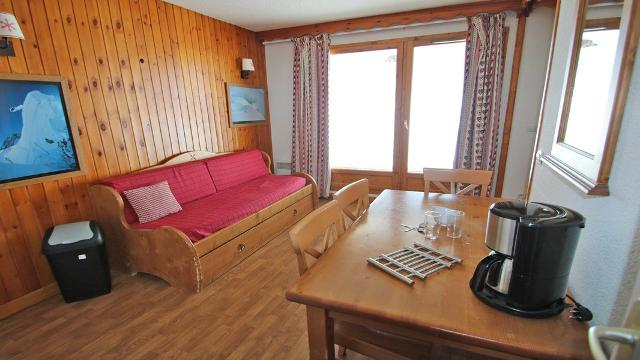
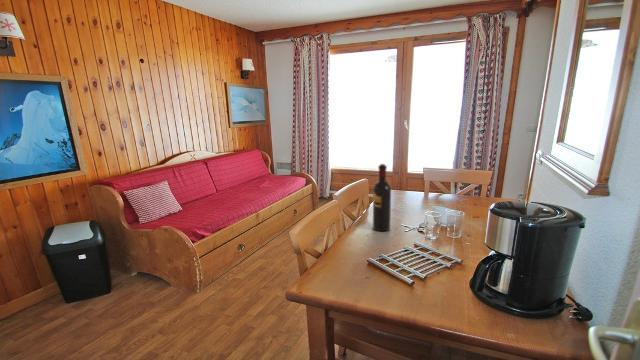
+ wine bottle [372,163,392,232]
